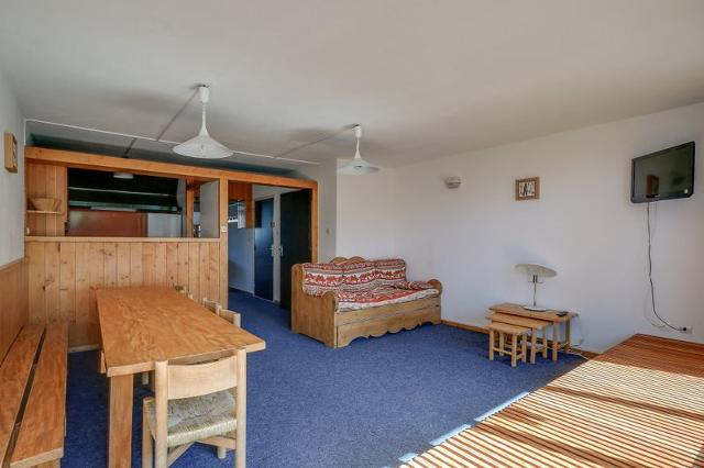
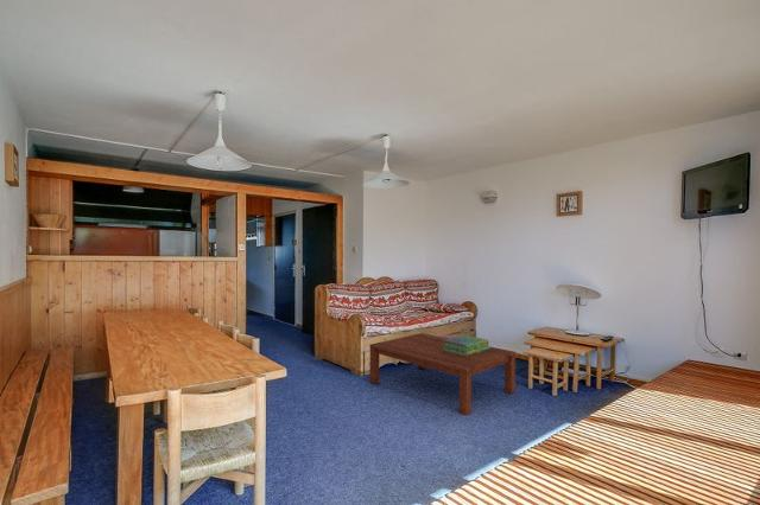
+ stack of books [442,334,490,357]
+ coffee table [368,332,517,417]
